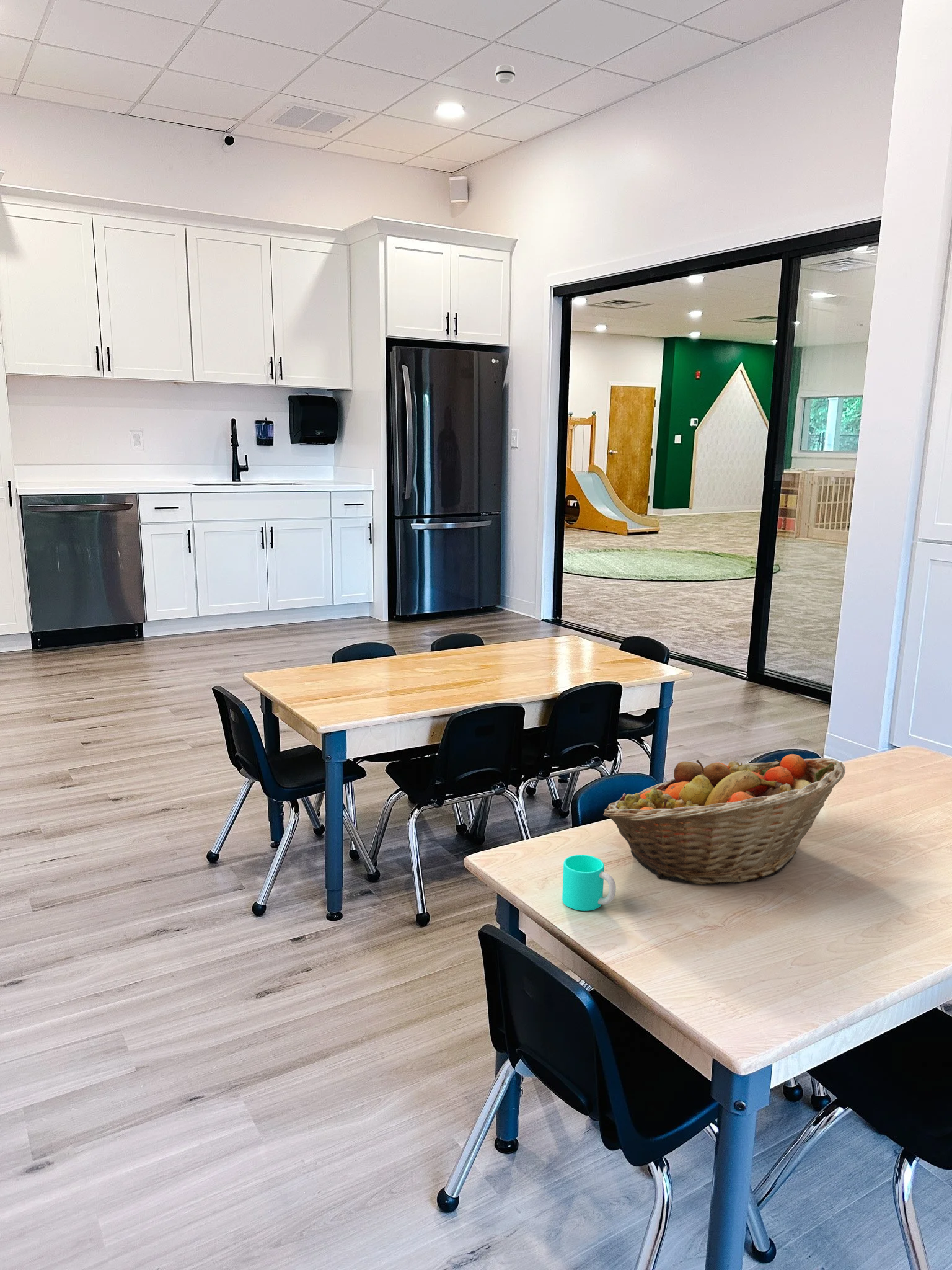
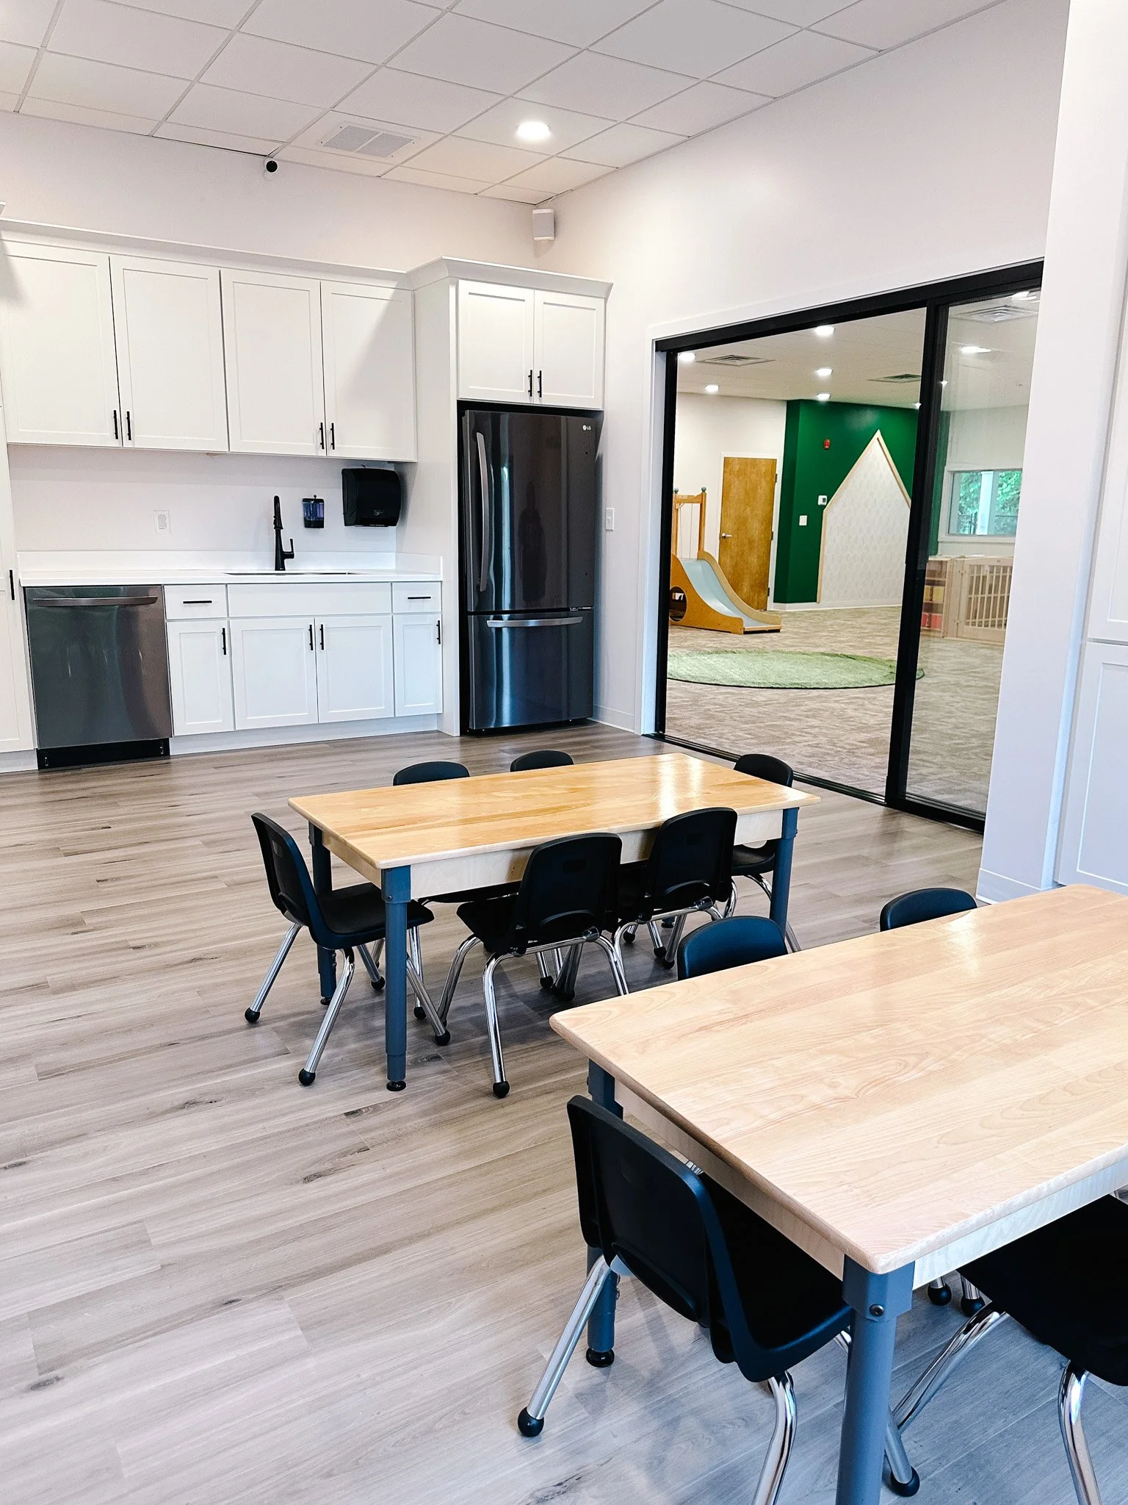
- cup [562,854,616,912]
- smoke detector [495,64,516,84]
- fruit basket [602,753,846,886]
